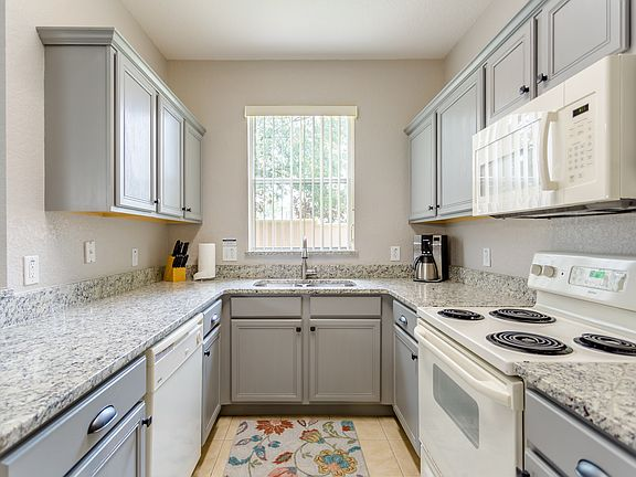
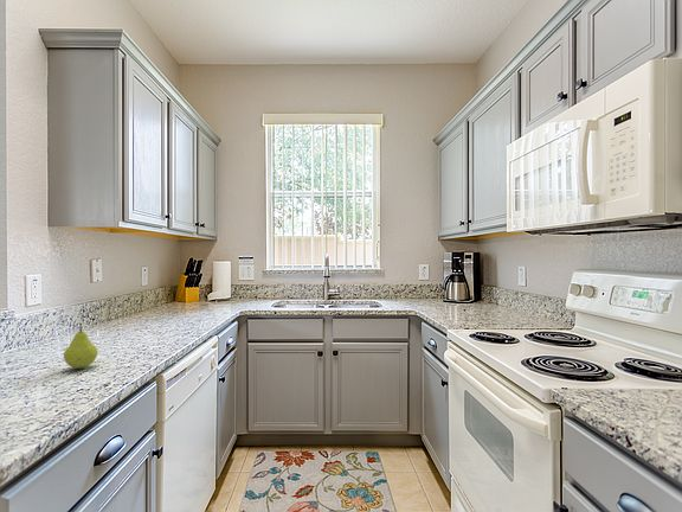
+ fruit [63,325,99,370]
